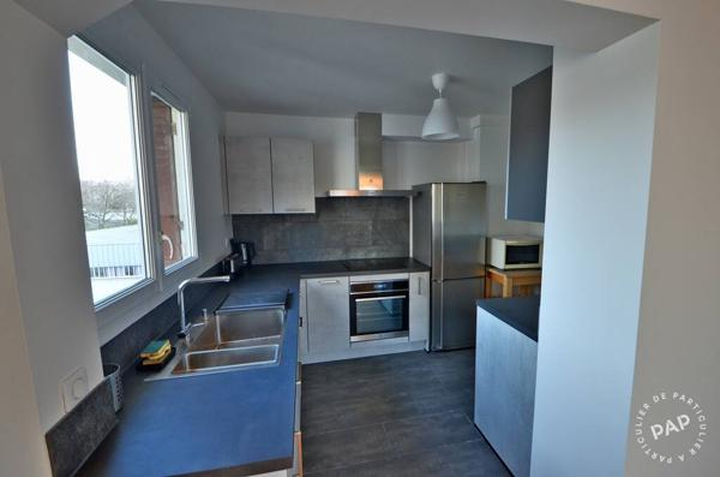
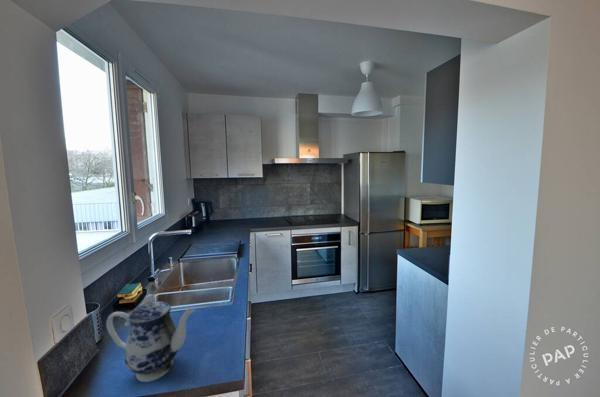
+ teapot [105,293,195,383]
